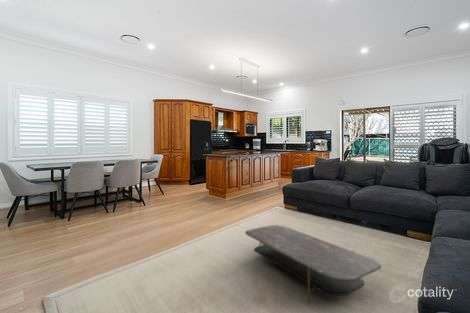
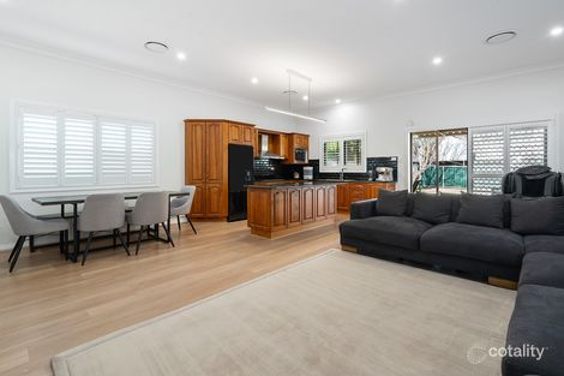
- coffee table [244,224,382,305]
